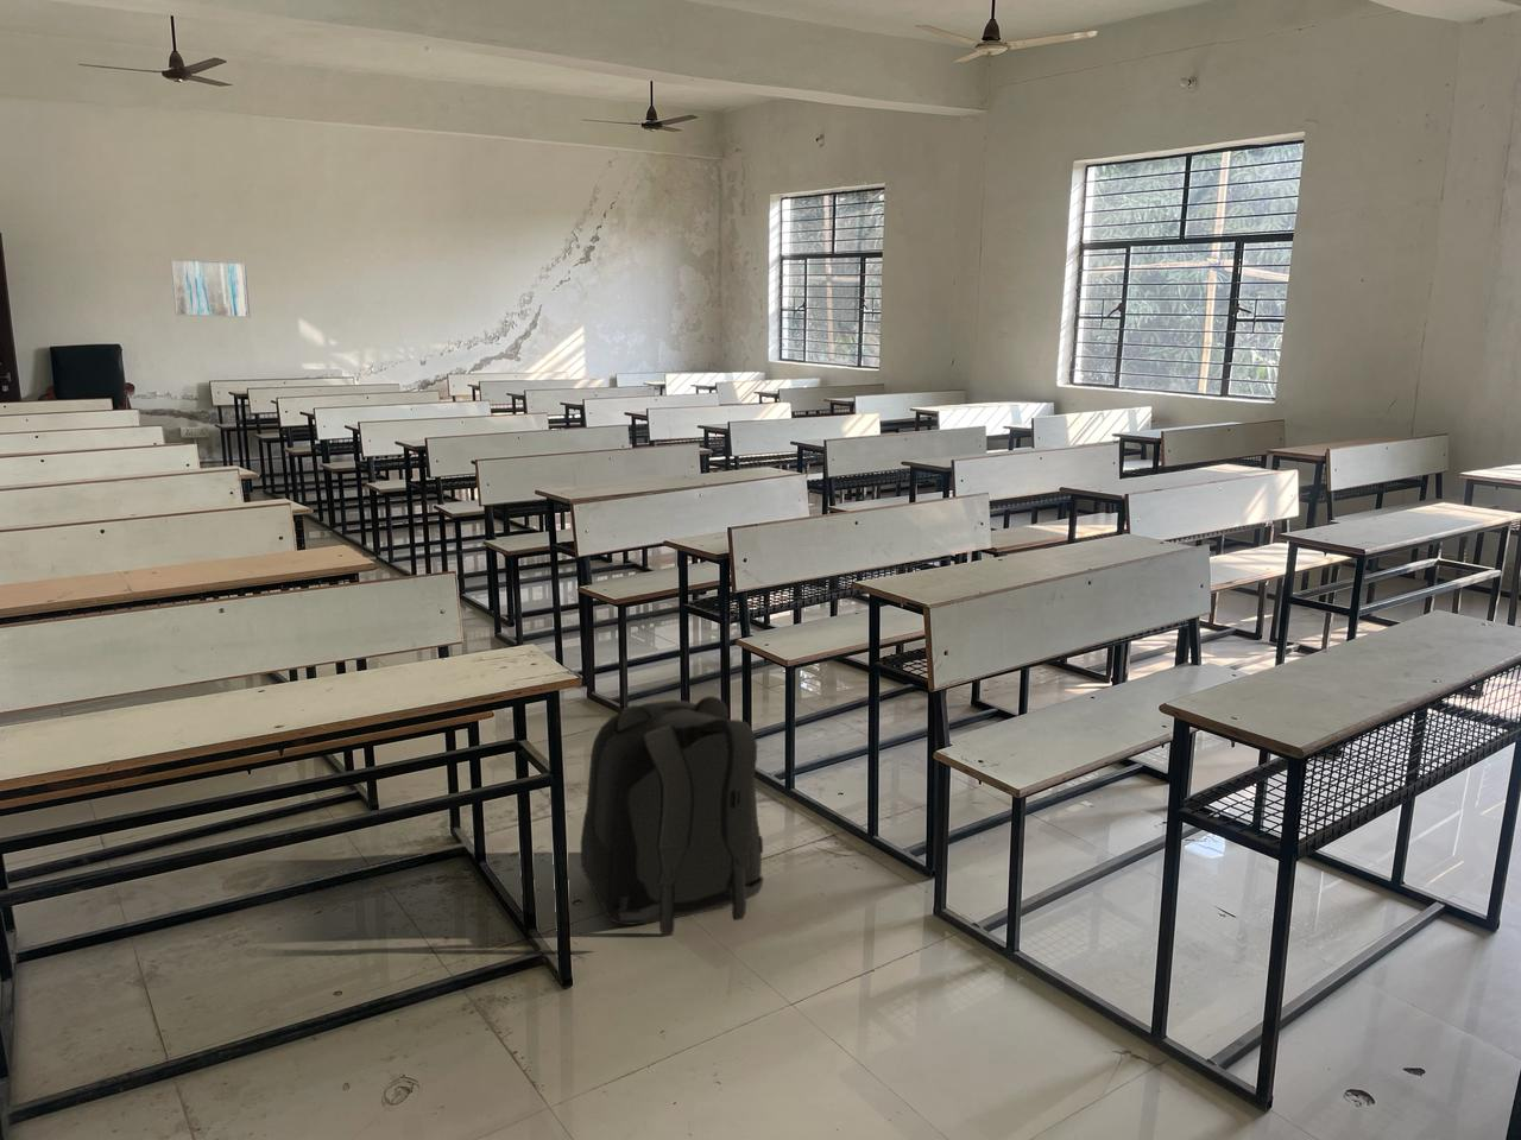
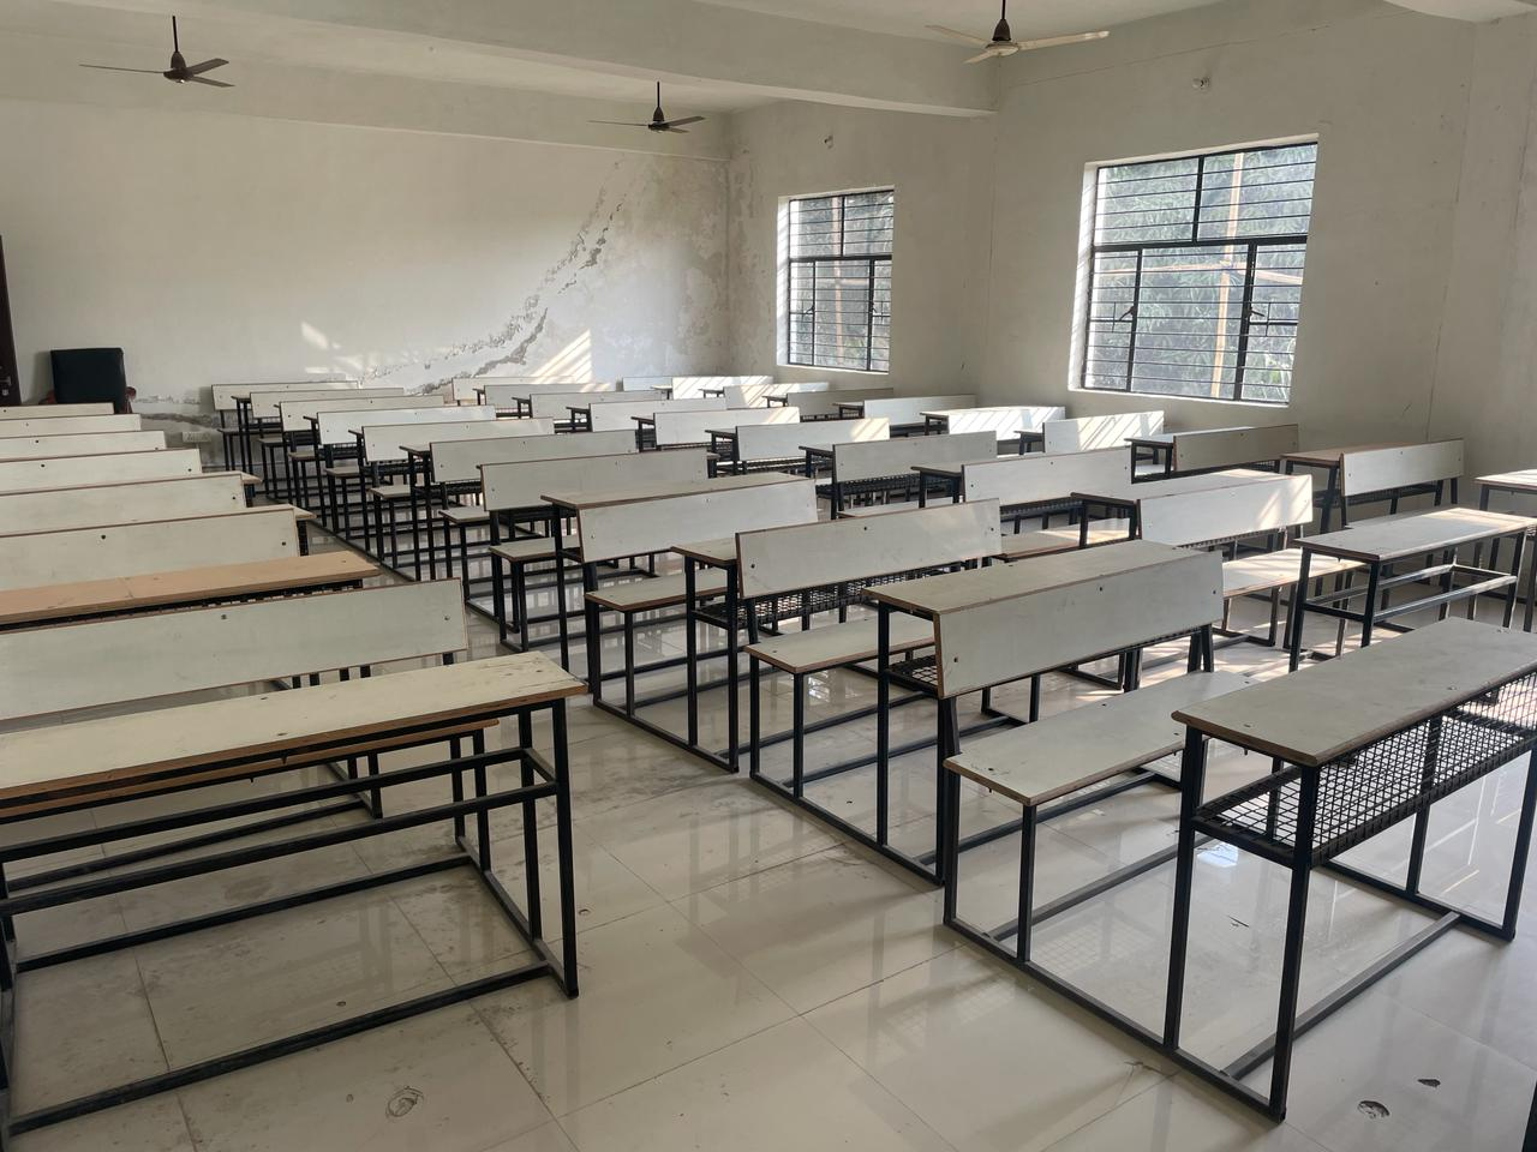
- wall art [170,257,252,319]
- backpack [580,695,765,936]
